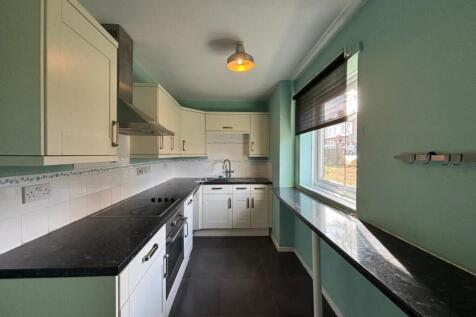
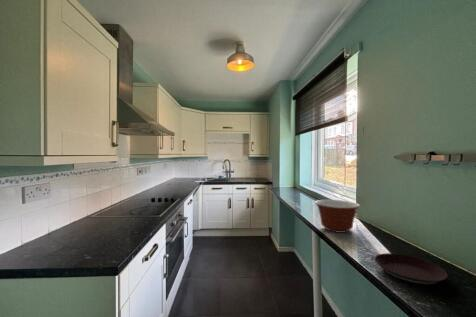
+ plate [374,252,449,286]
+ mixing bowl [314,199,361,234]
